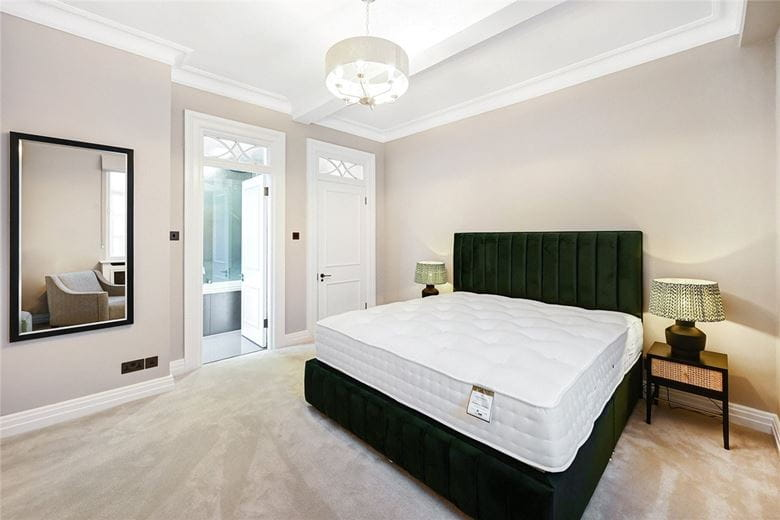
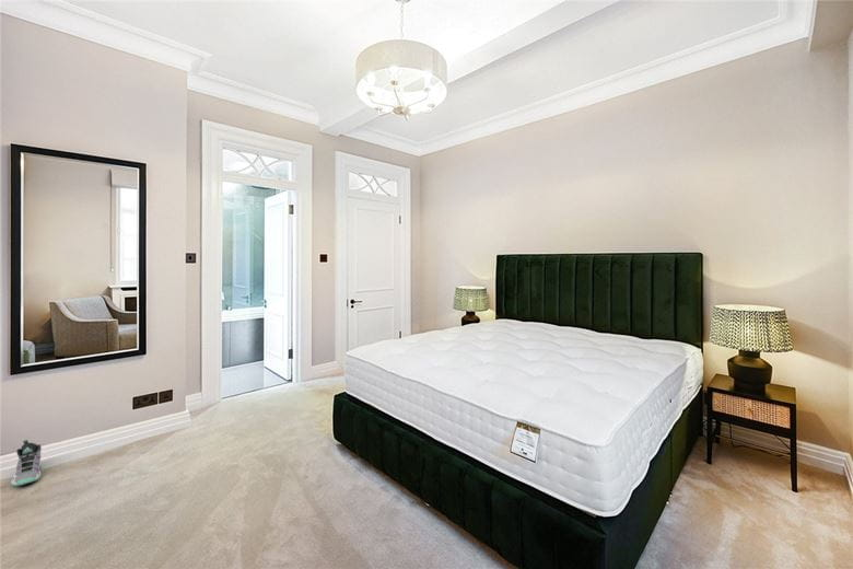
+ sneaker [10,439,43,487]
